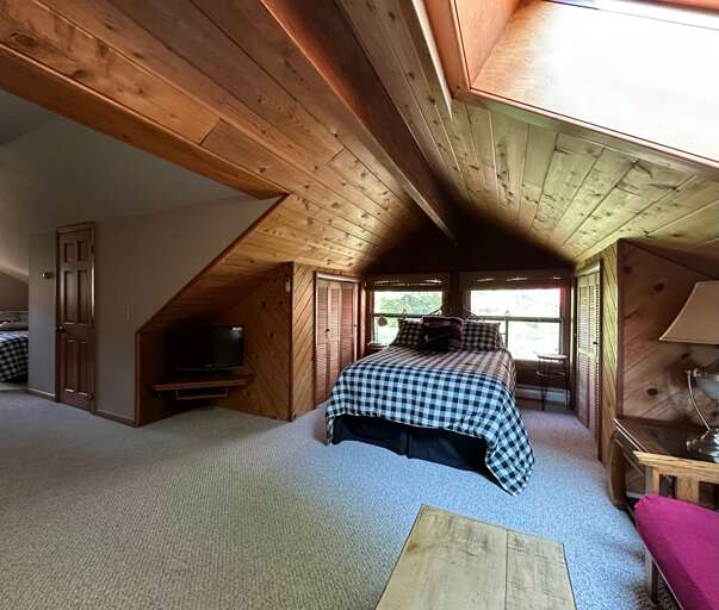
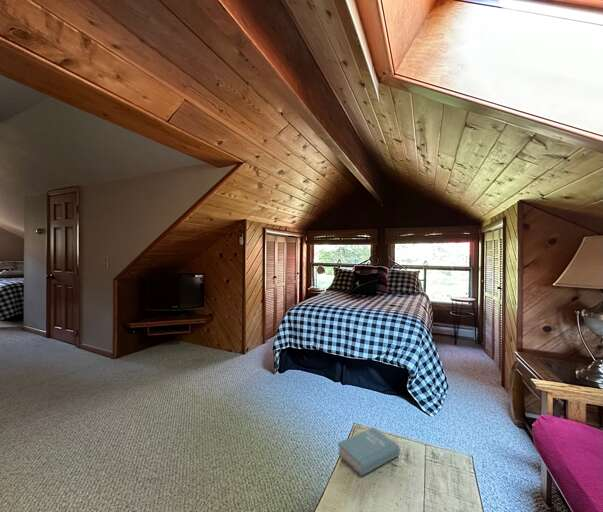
+ book [337,426,401,477]
